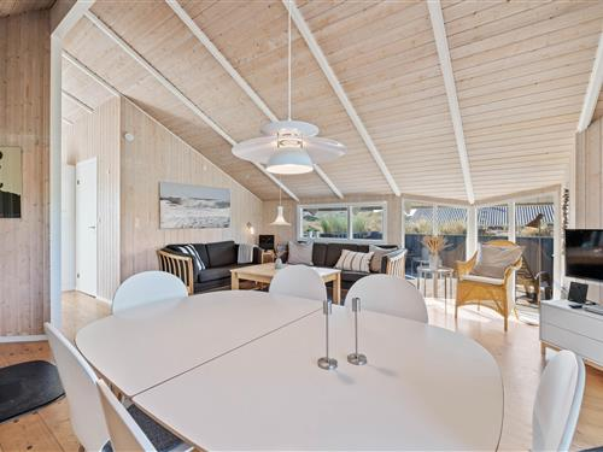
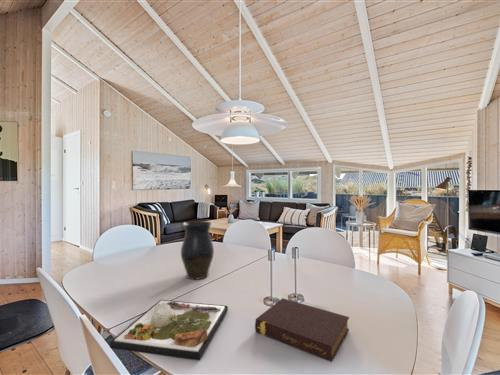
+ dinner plate [109,299,229,361]
+ vase [180,220,215,280]
+ book [254,297,350,363]
